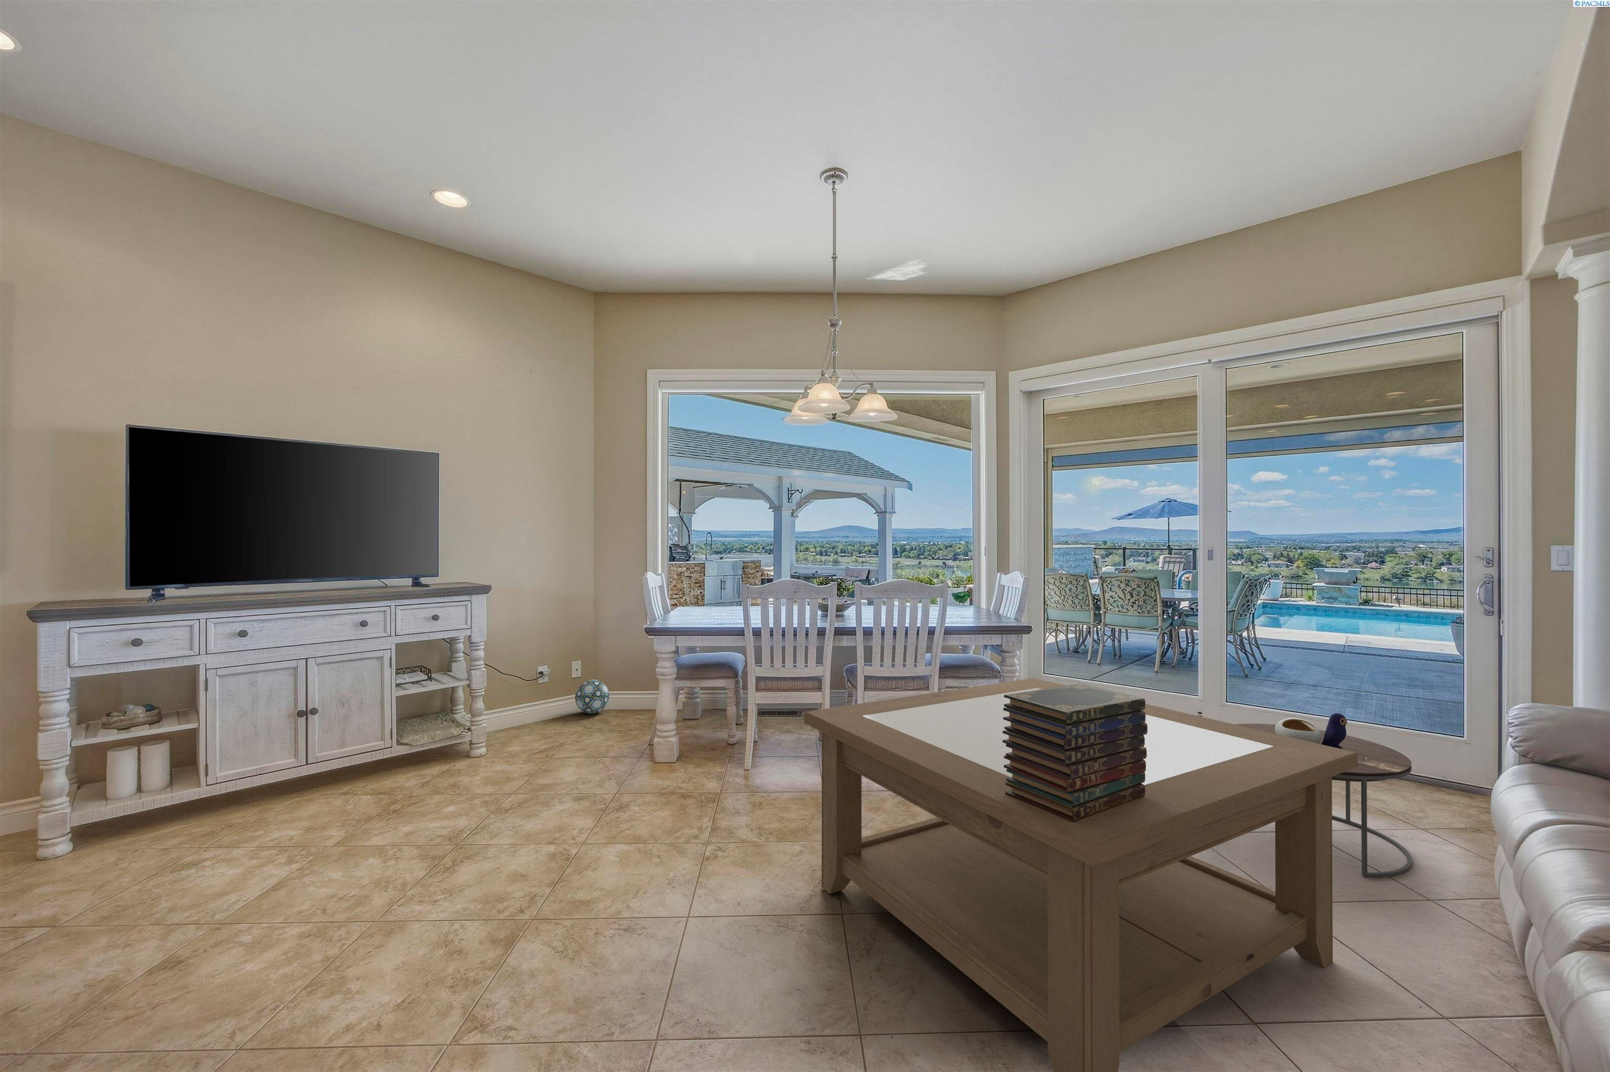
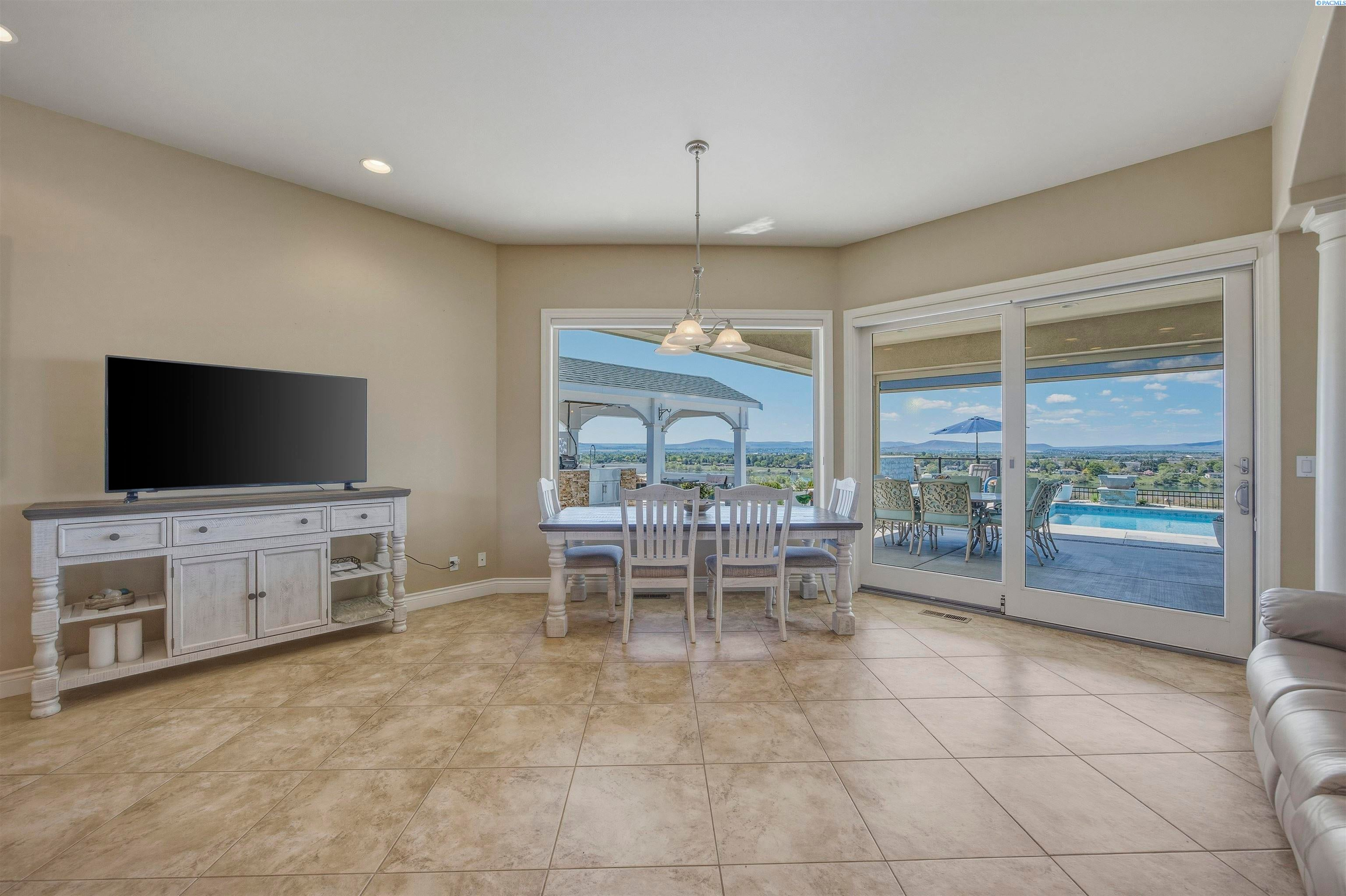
- book stack [1002,683,1148,822]
- coffee table [804,677,1358,1072]
- ball [574,680,610,714]
- side table [1234,713,1413,878]
